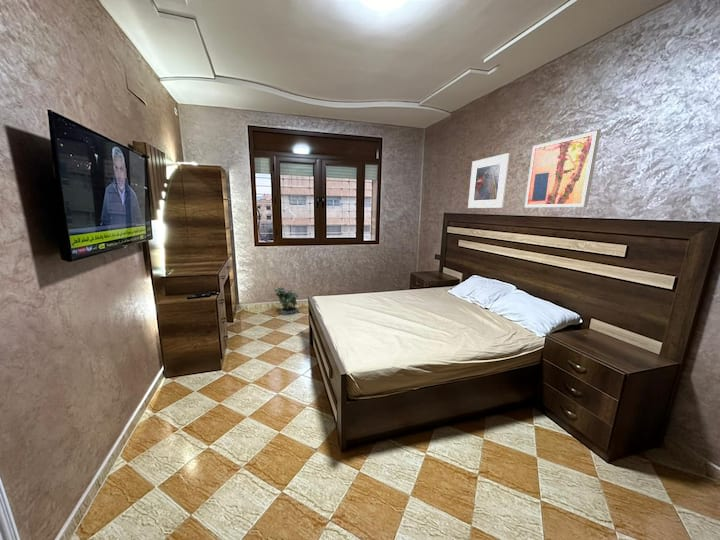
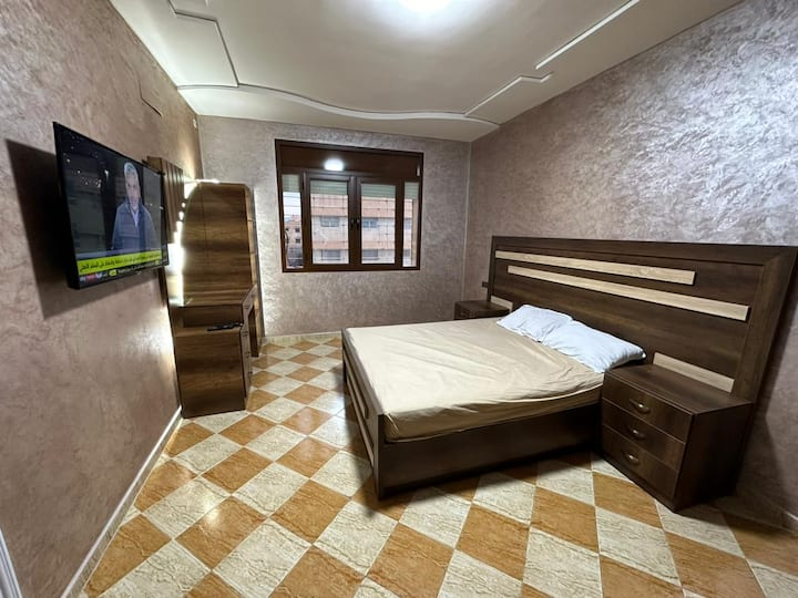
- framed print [467,152,511,209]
- wall art [524,130,602,208]
- potted plant [274,286,300,315]
